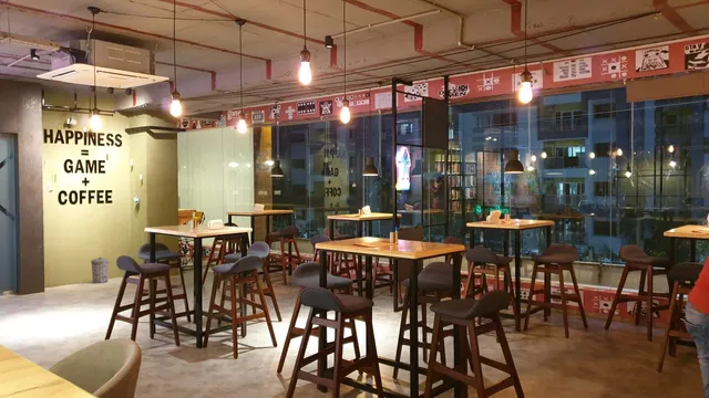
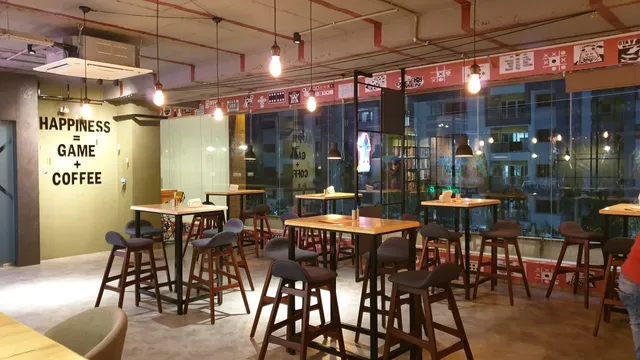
- trash can [90,256,110,284]
